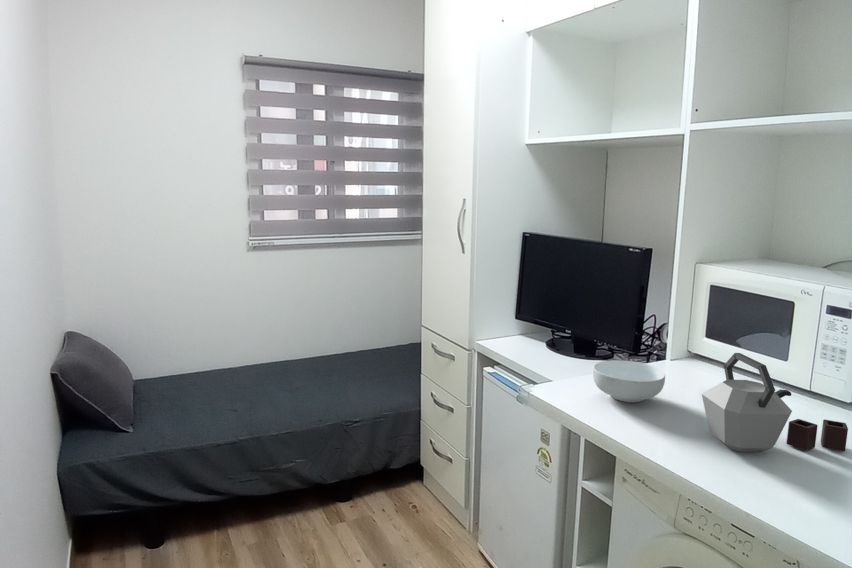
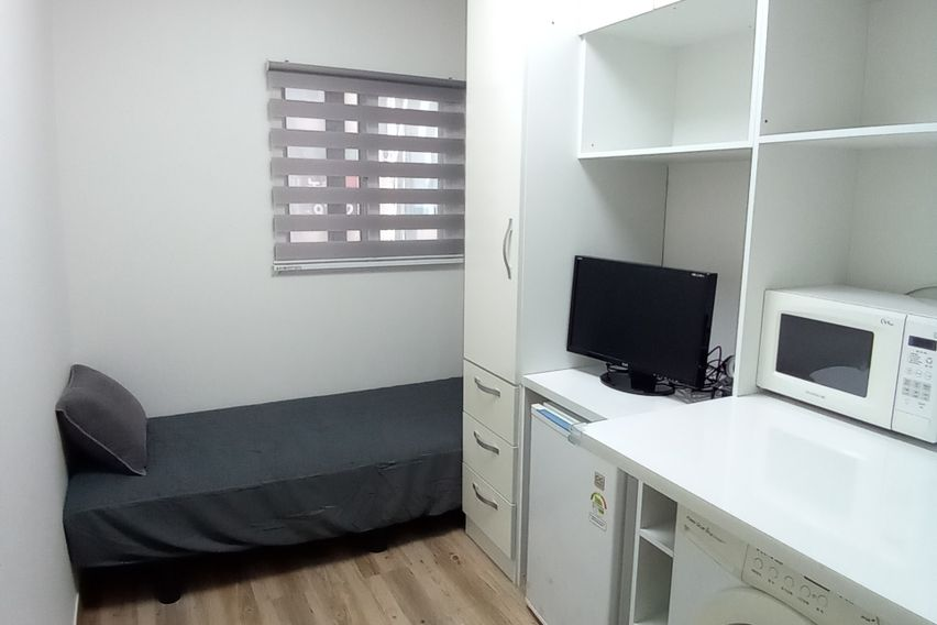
- kettle [701,352,849,453]
- cereal bowl [592,359,666,403]
